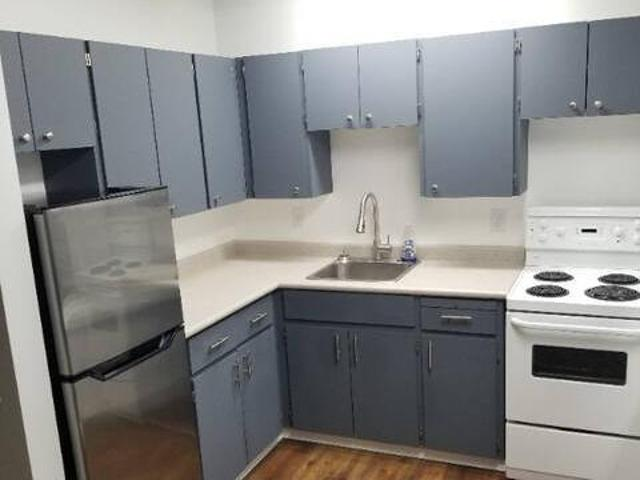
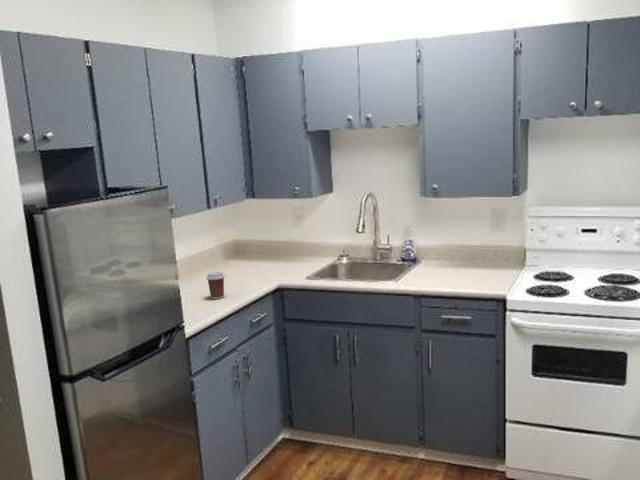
+ coffee cup [205,270,226,300]
